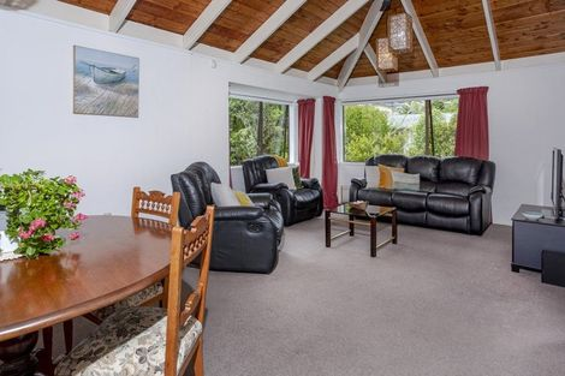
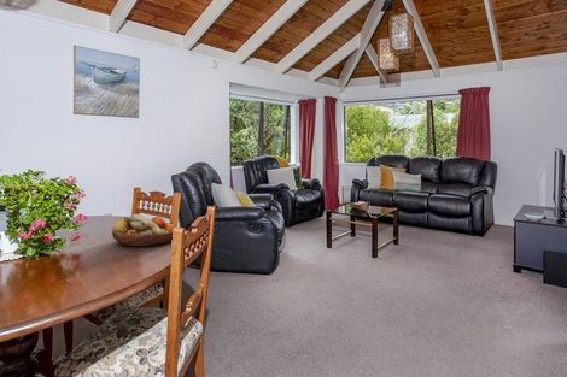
+ fruit bowl [111,213,176,247]
